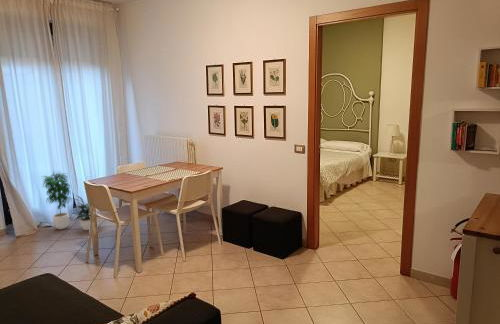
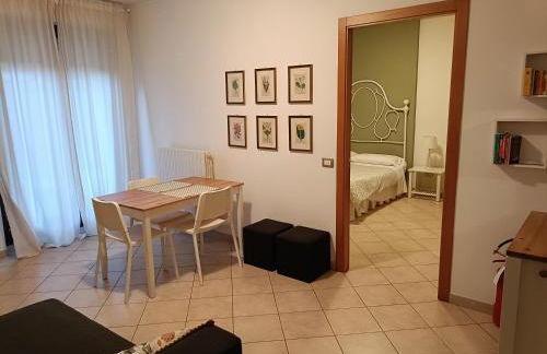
- potted plant [41,169,91,231]
